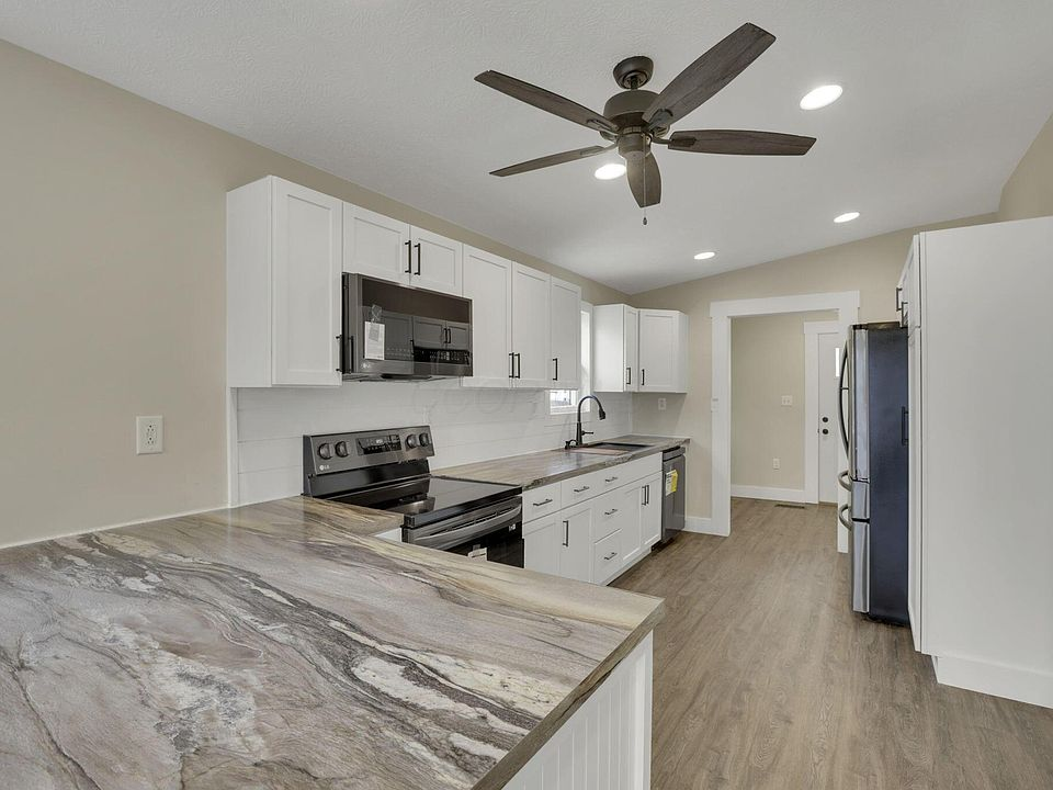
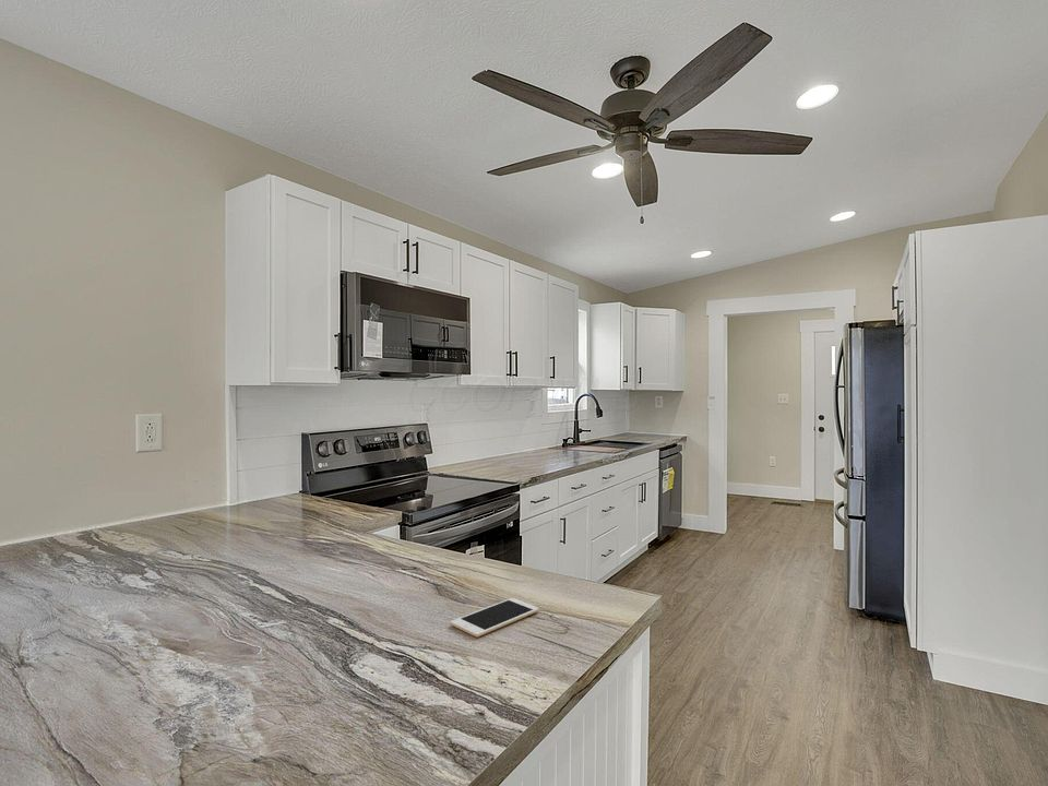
+ cell phone [450,597,540,638]
